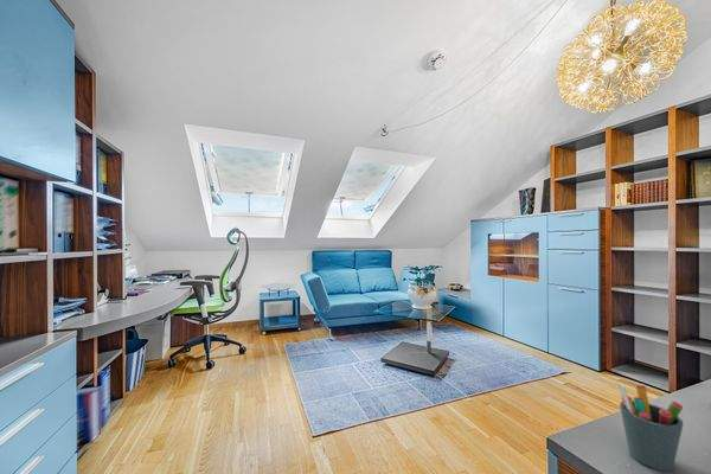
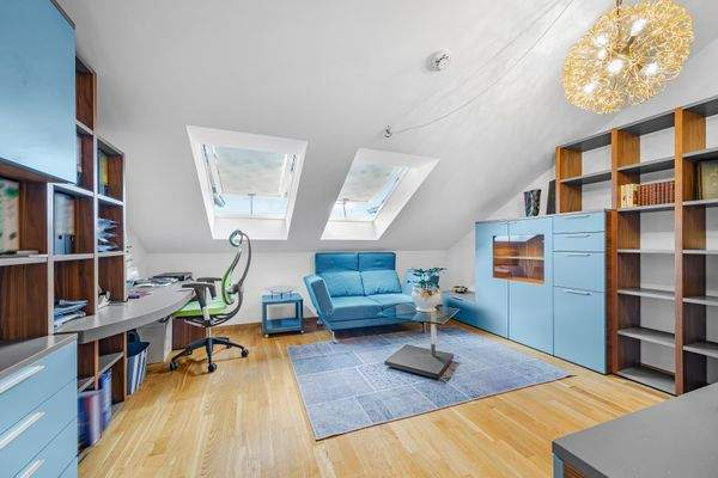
- pen holder [617,383,684,472]
